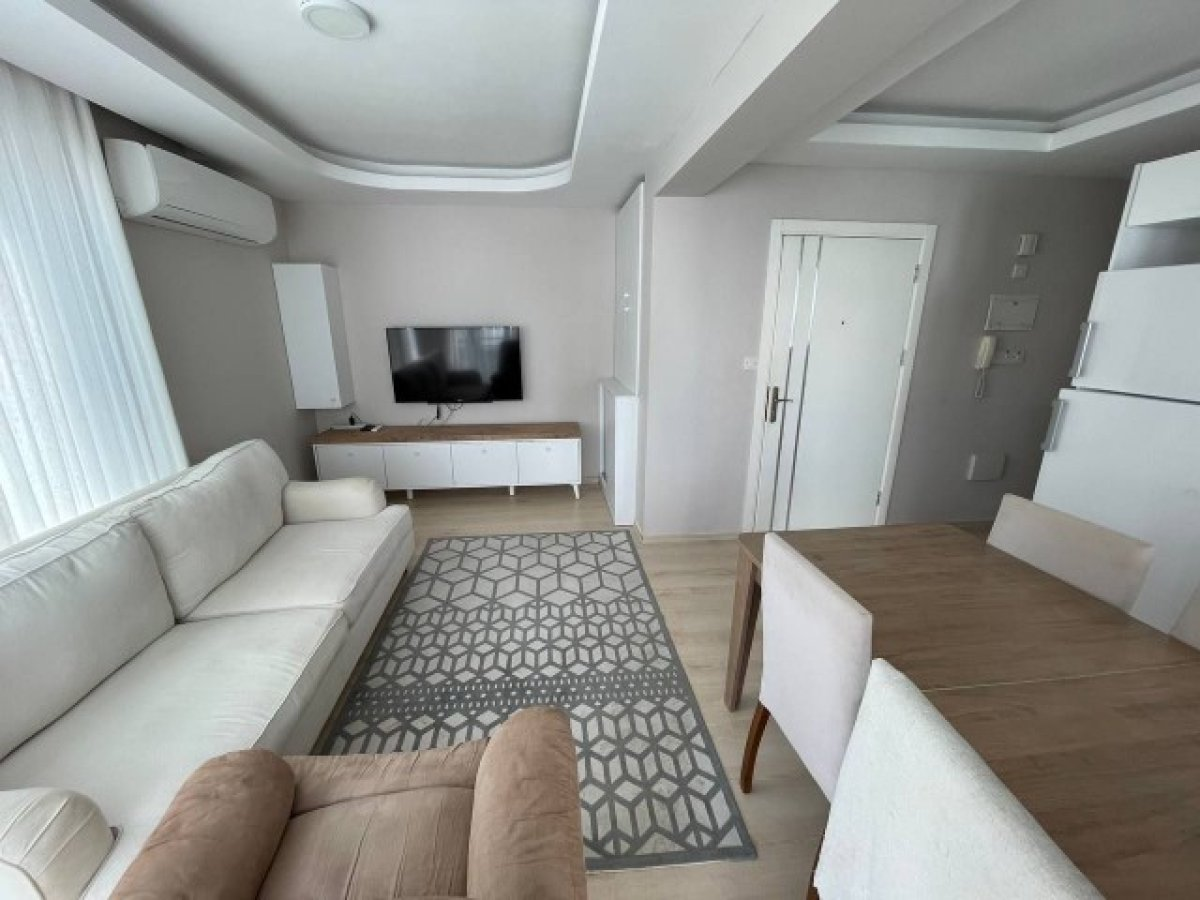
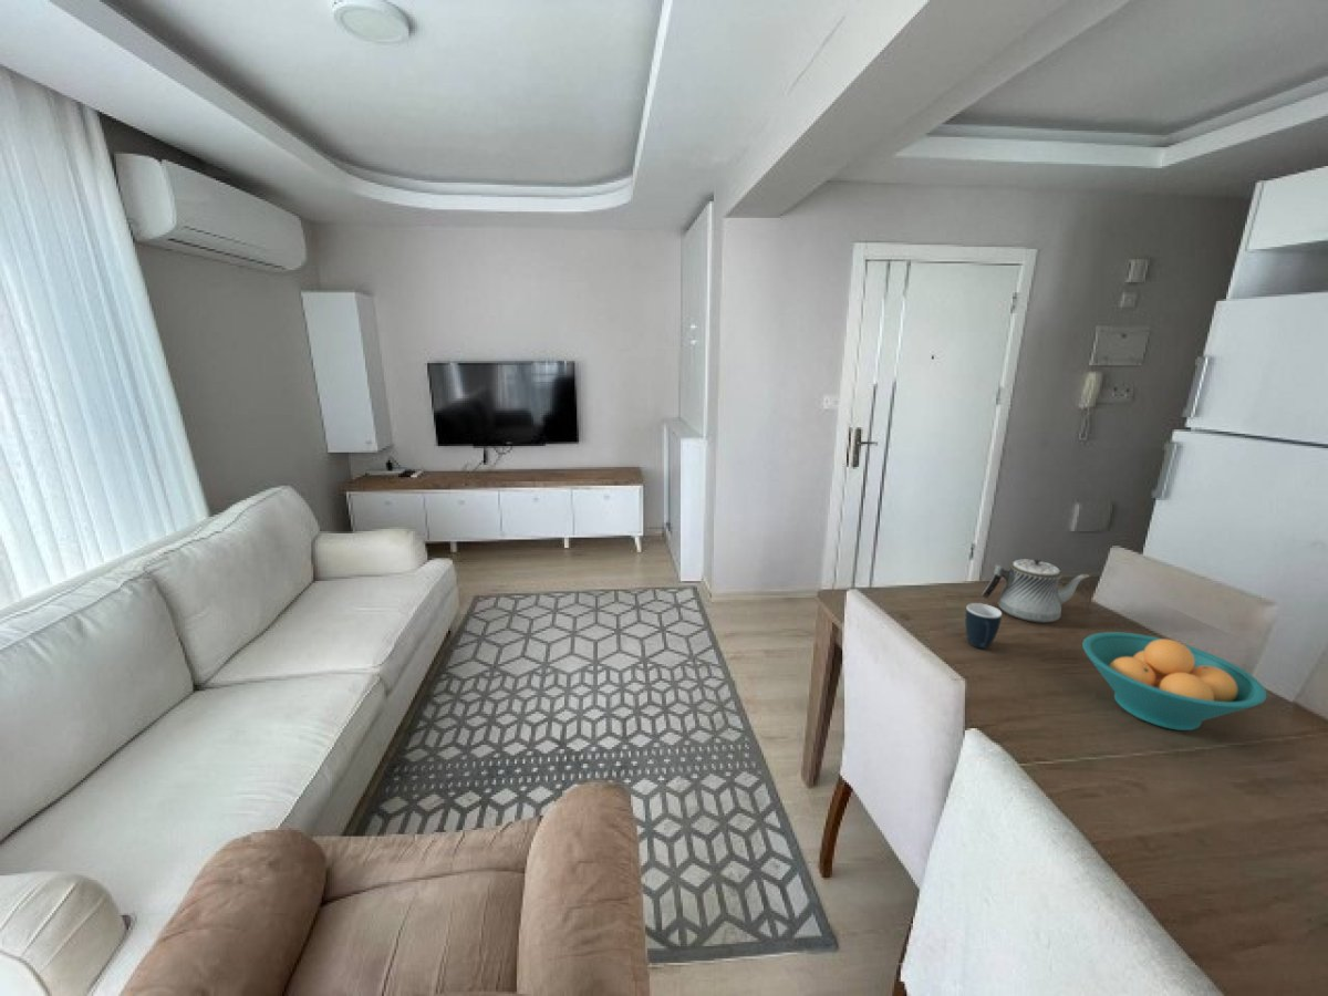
+ teapot [982,558,1091,624]
+ mug [964,602,1003,650]
+ fruit bowl [1081,631,1268,732]
